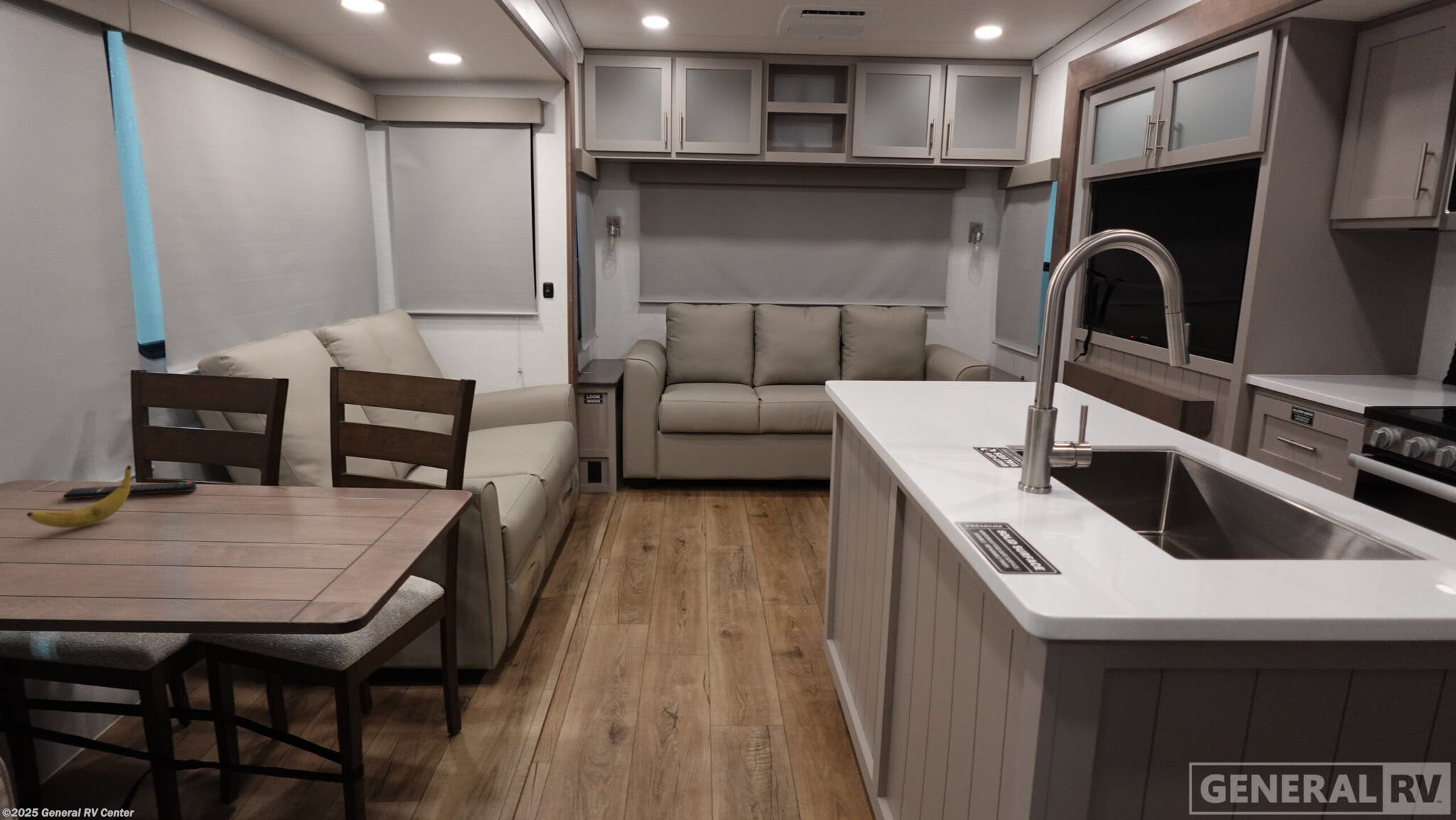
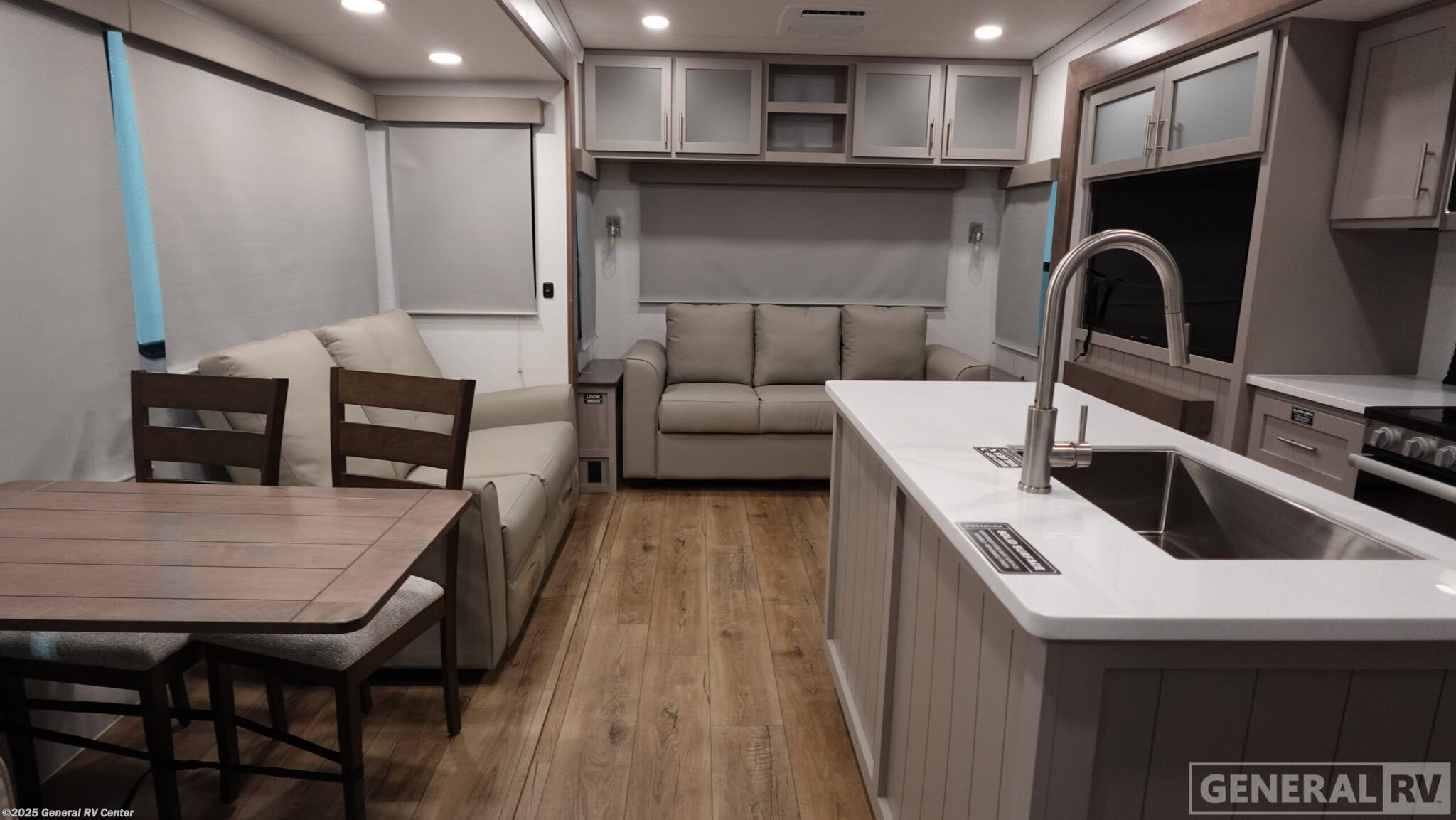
- banana [26,464,132,528]
- remote control [63,481,197,500]
